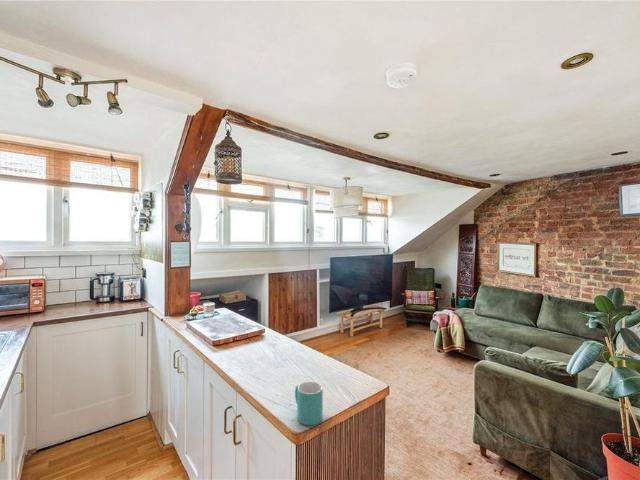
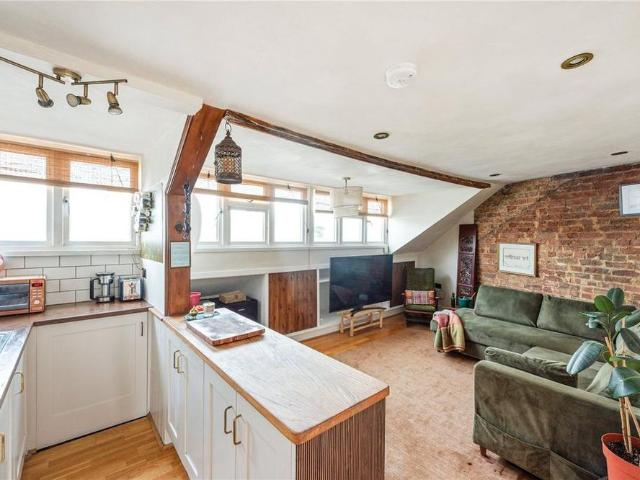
- mug [294,381,324,426]
